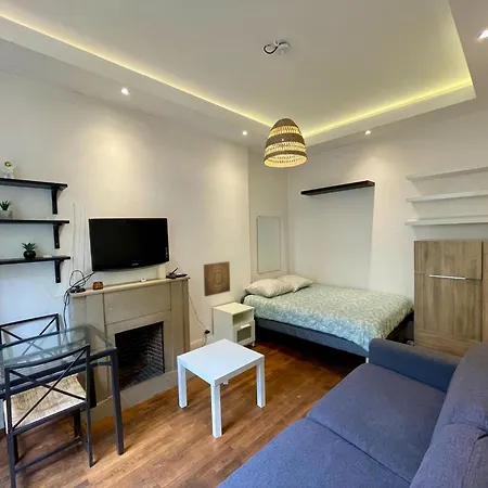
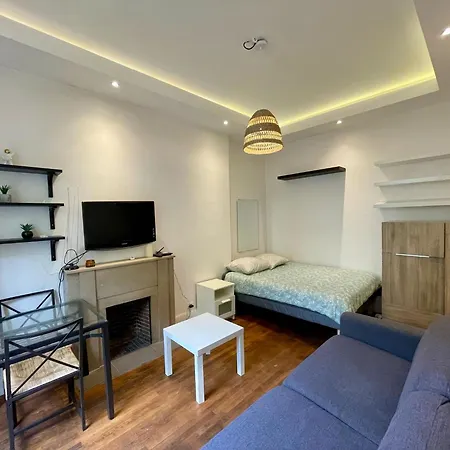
- wall art [203,260,231,297]
